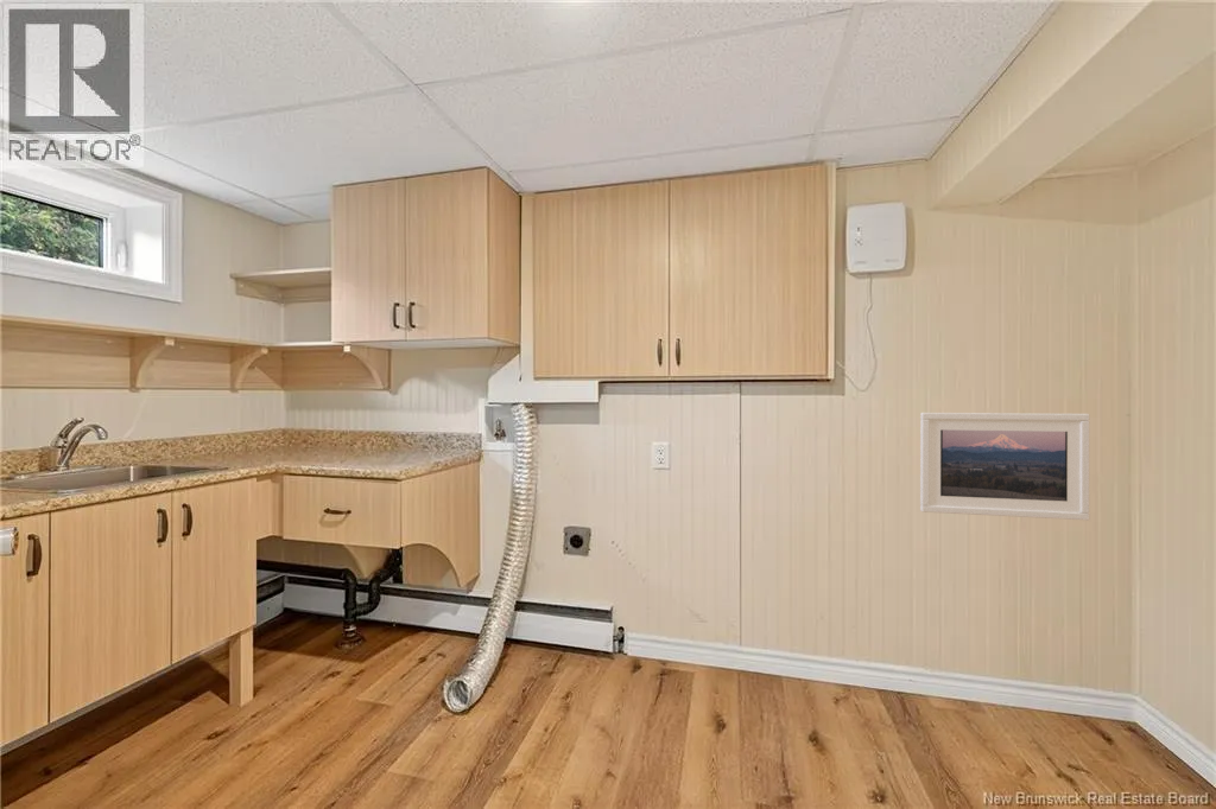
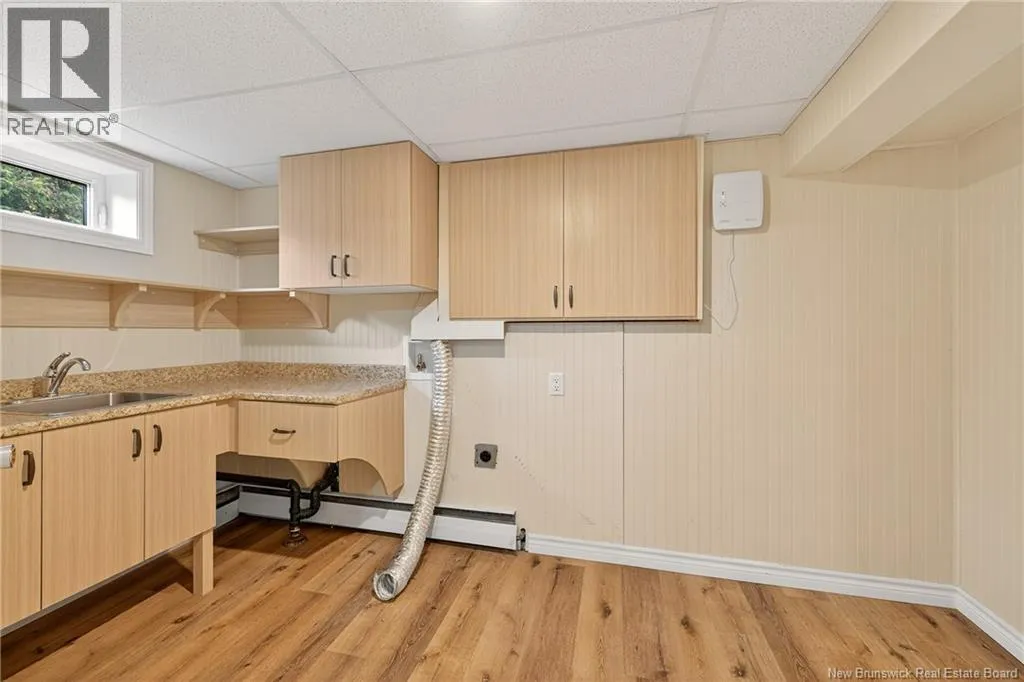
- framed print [919,412,1090,521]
